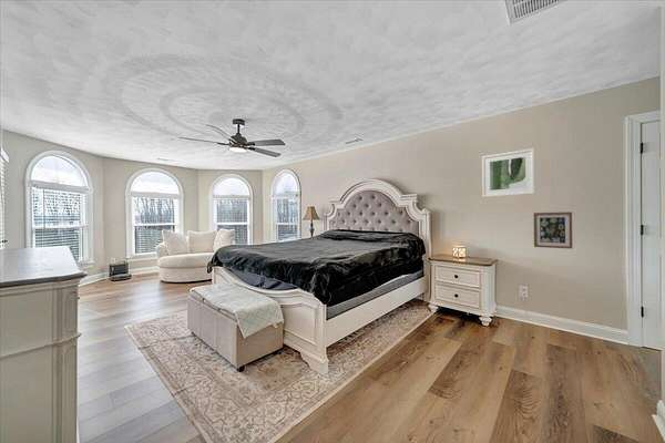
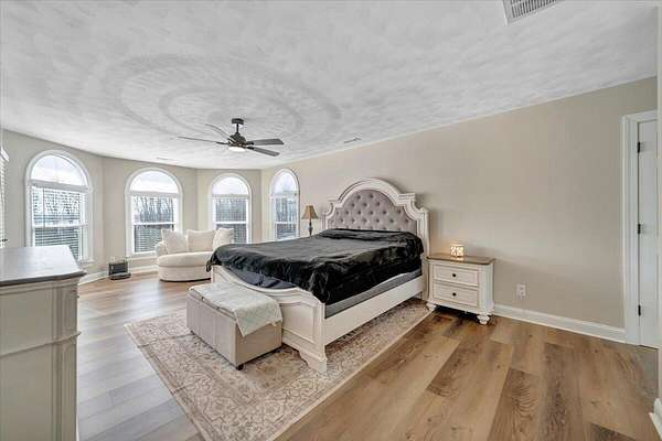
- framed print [481,147,536,198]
- wall art [533,210,573,249]
